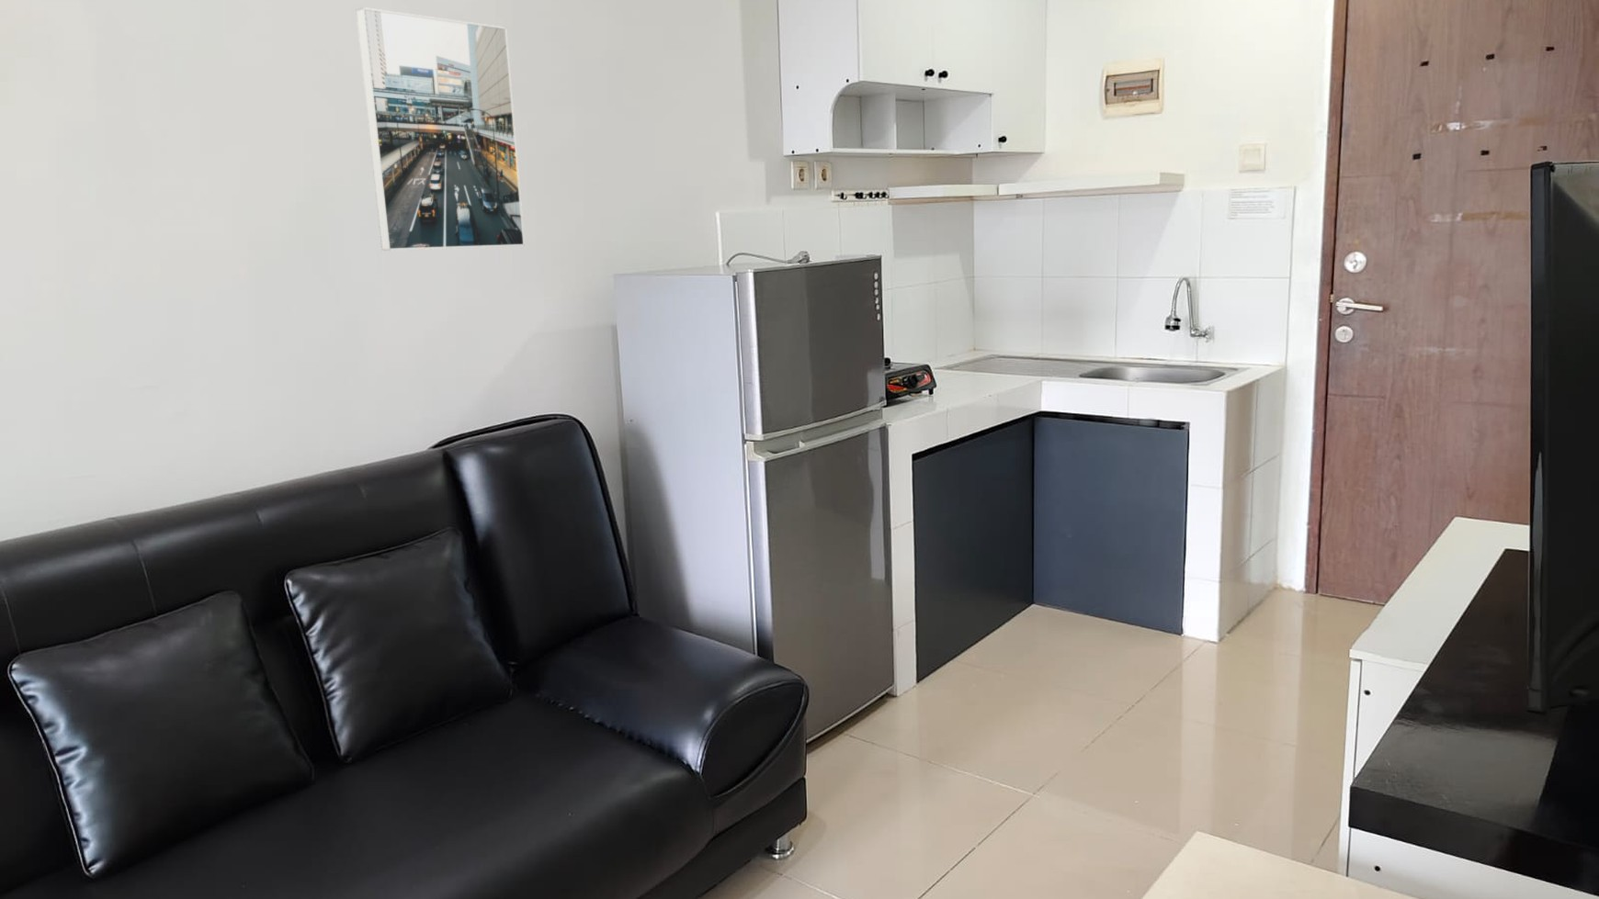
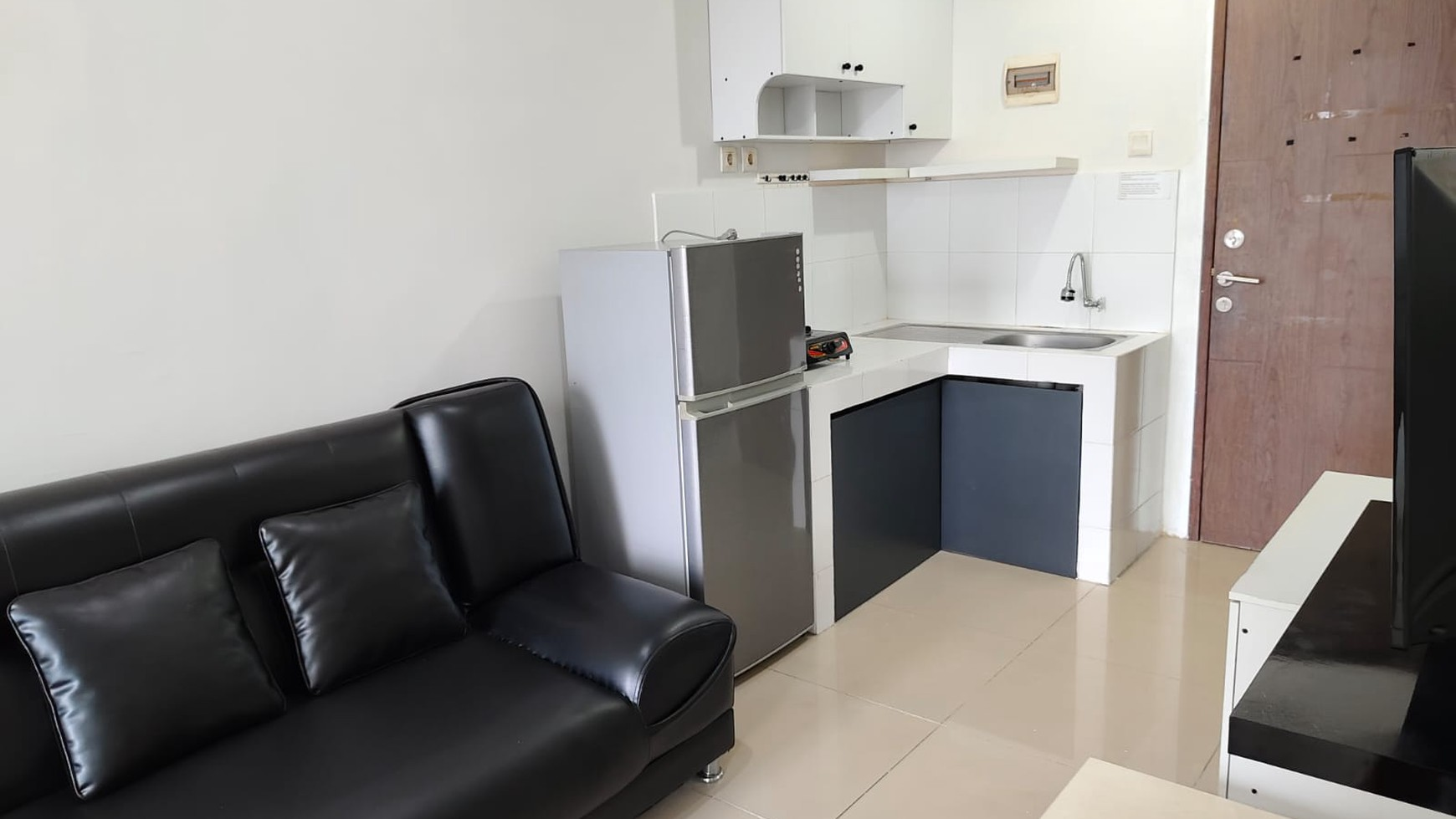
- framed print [355,7,526,251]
